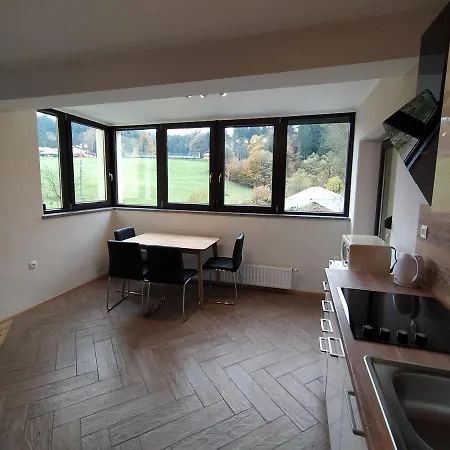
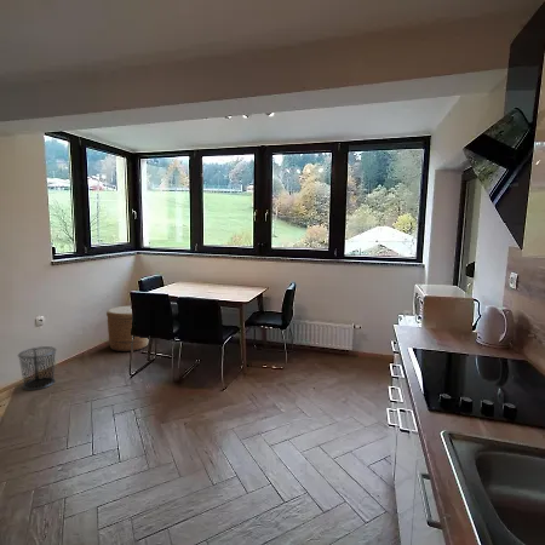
+ waste bin [17,345,57,391]
+ basket [105,305,150,352]
